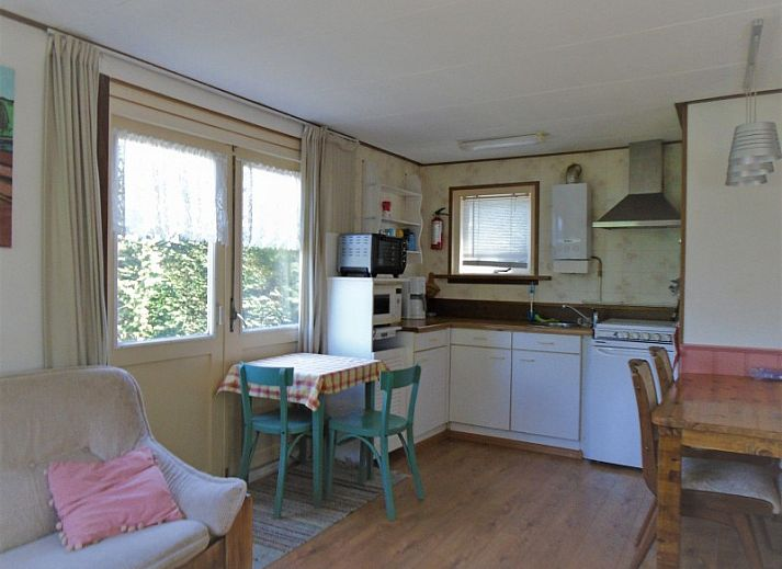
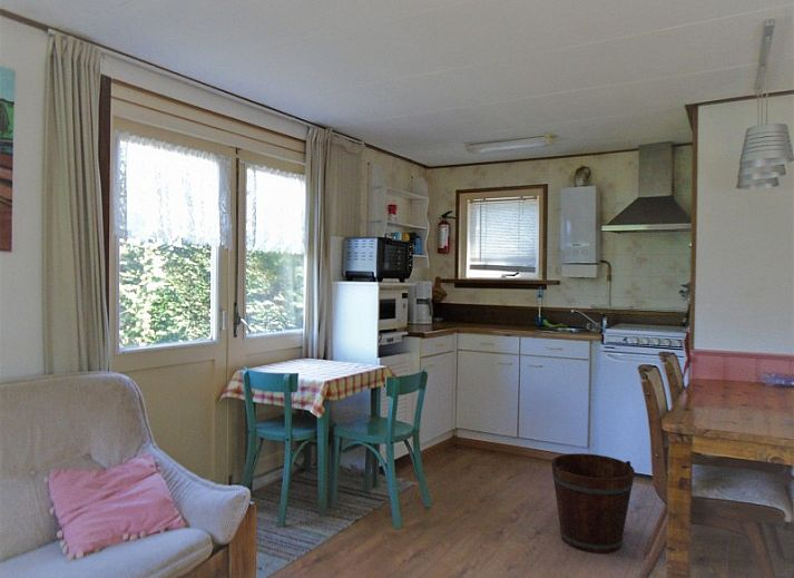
+ bucket [550,452,636,555]
